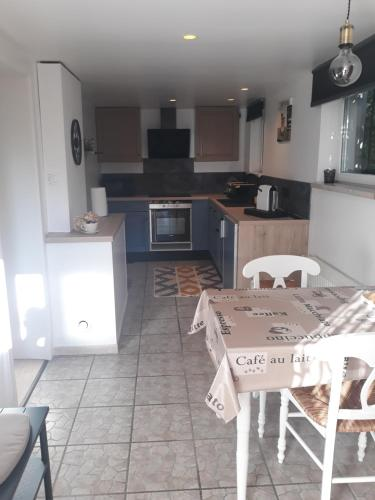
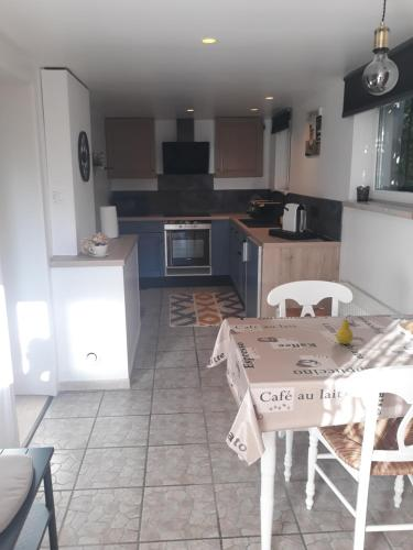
+ fruit [335,314,355,345]
